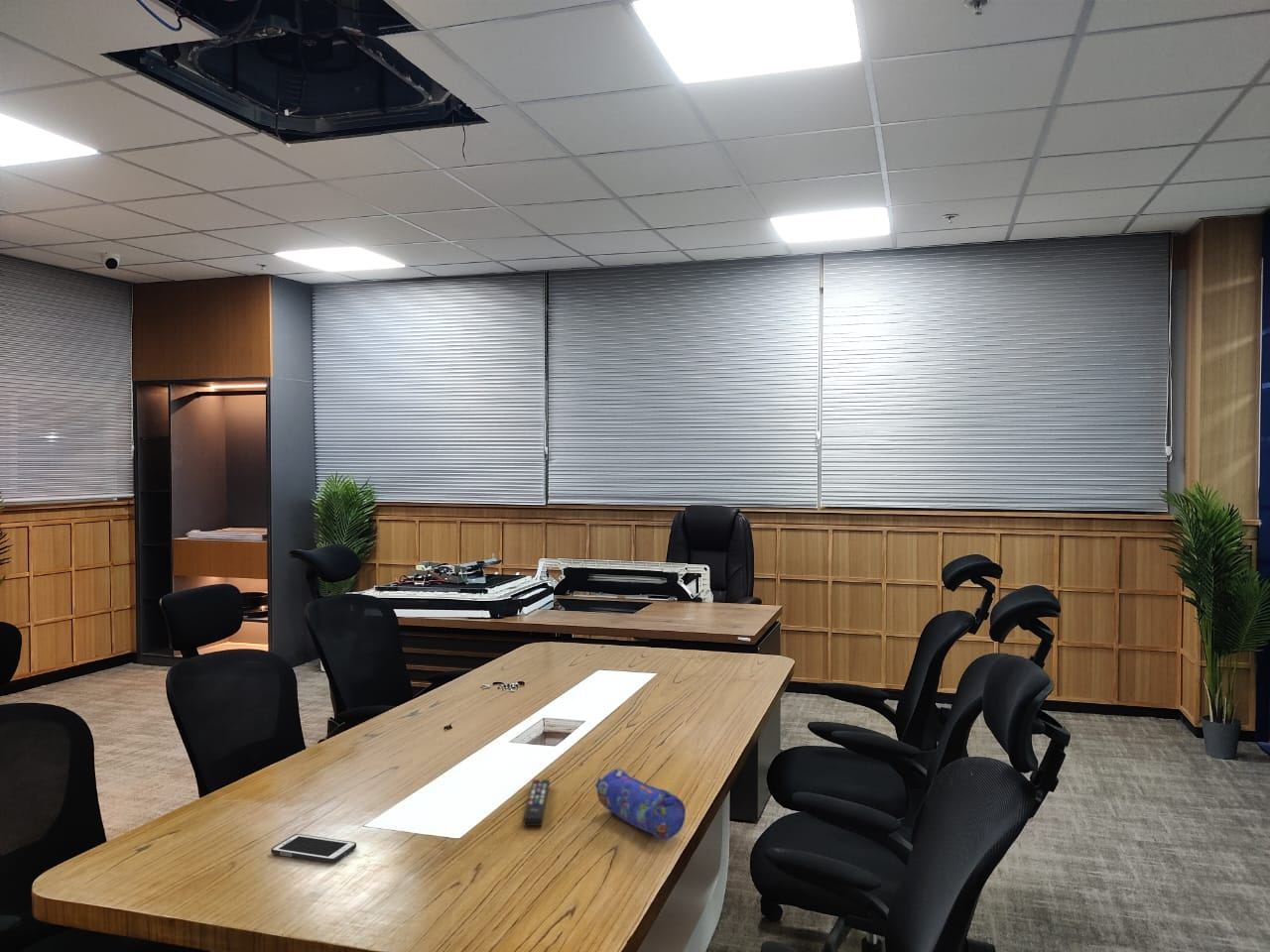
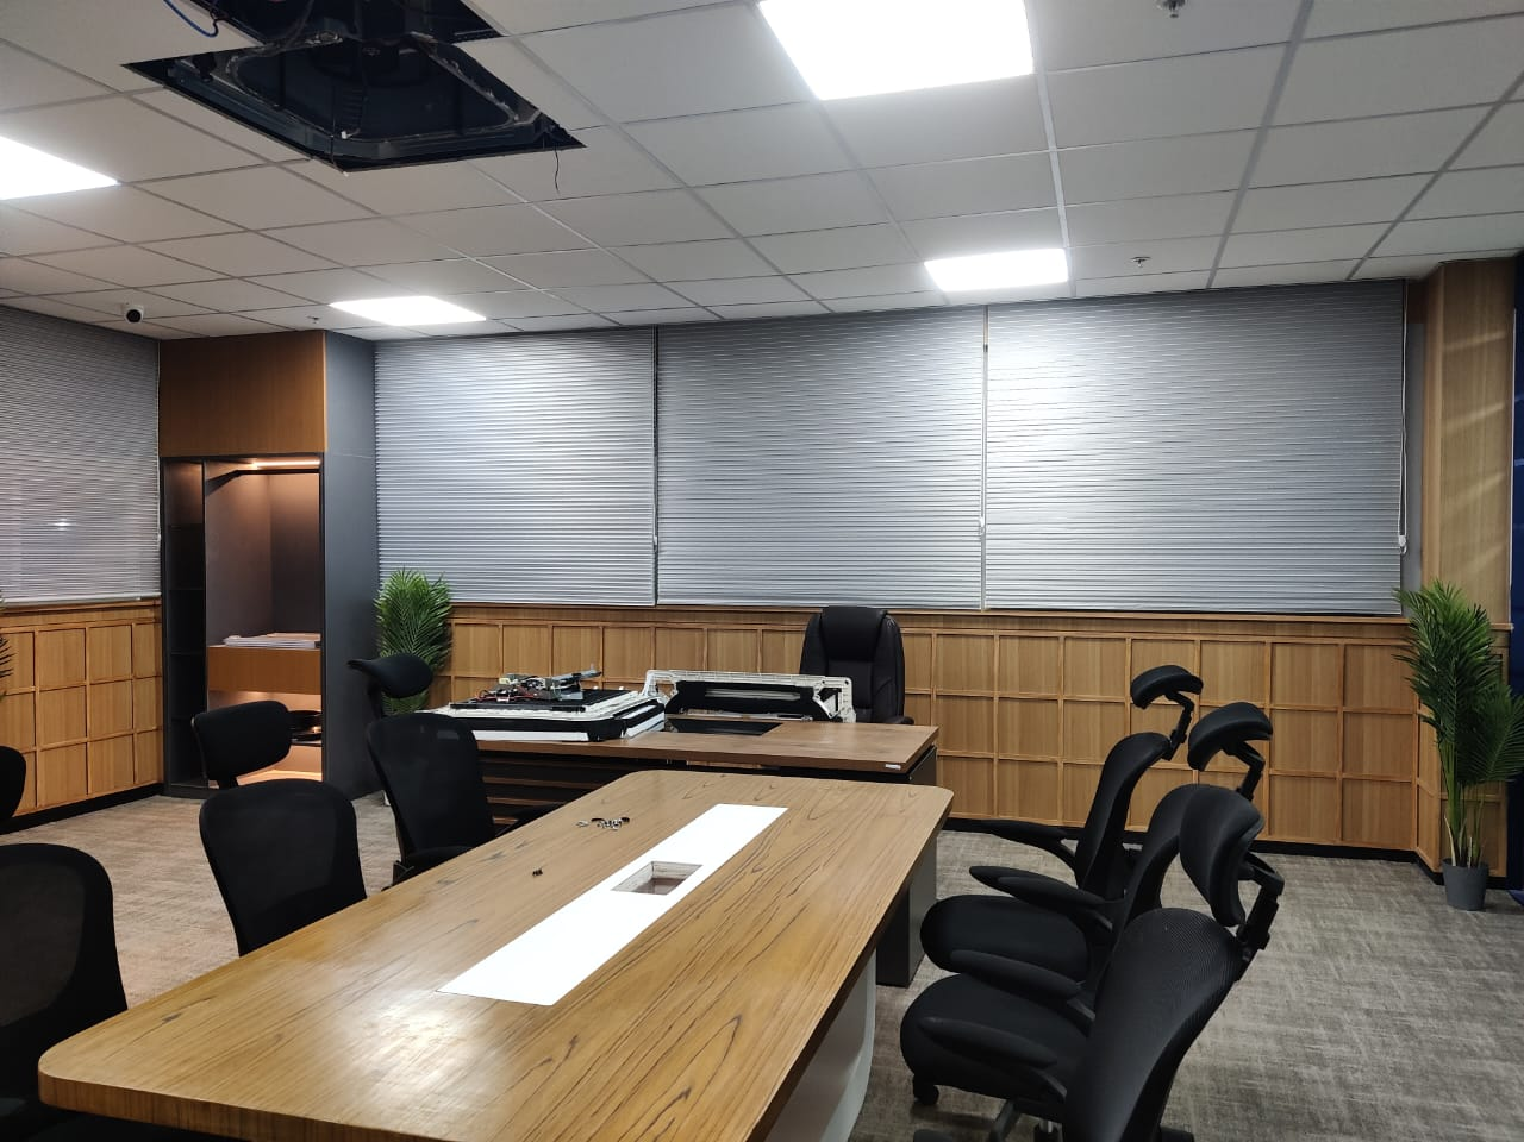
- pencil case [594,767,687,841]
- cell phone [270,833,357,864]
- remote control [522,778,551,827]
